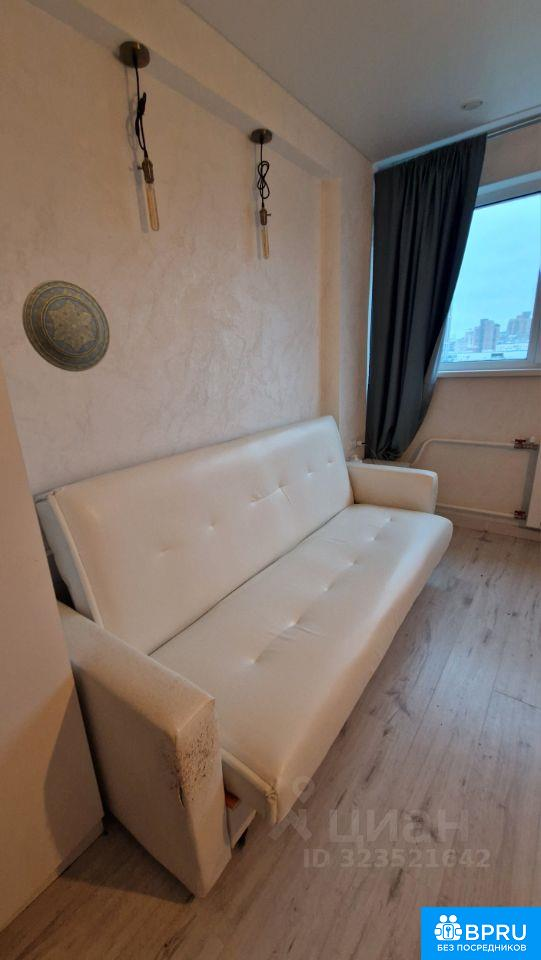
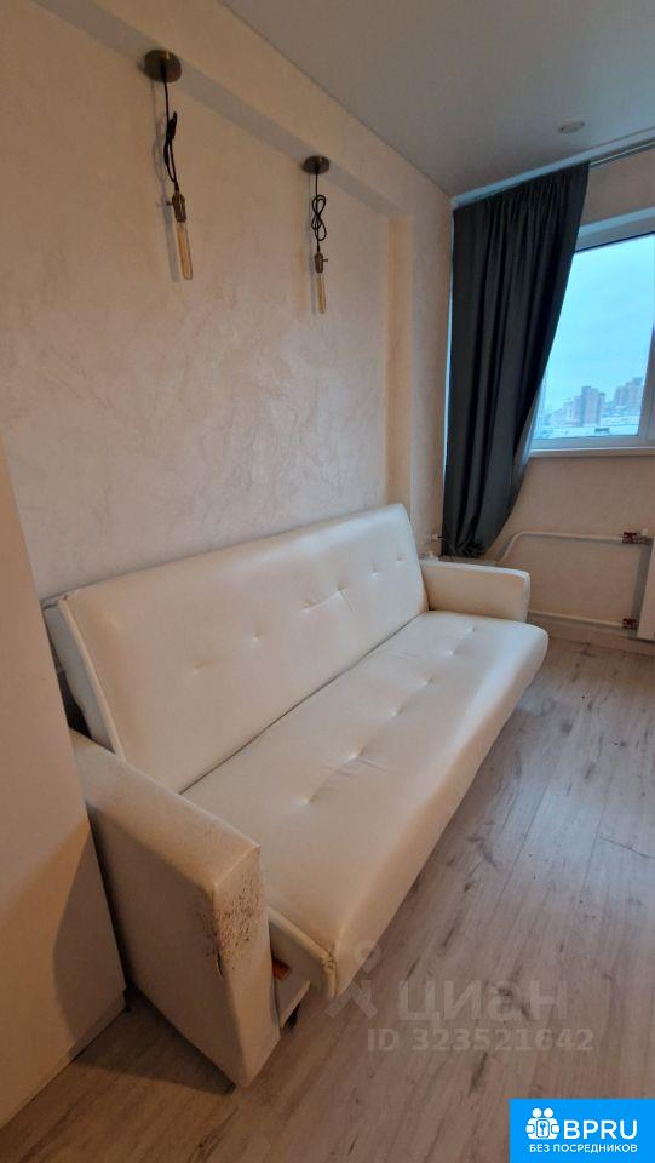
- decorative plate [21,278,111,373]
